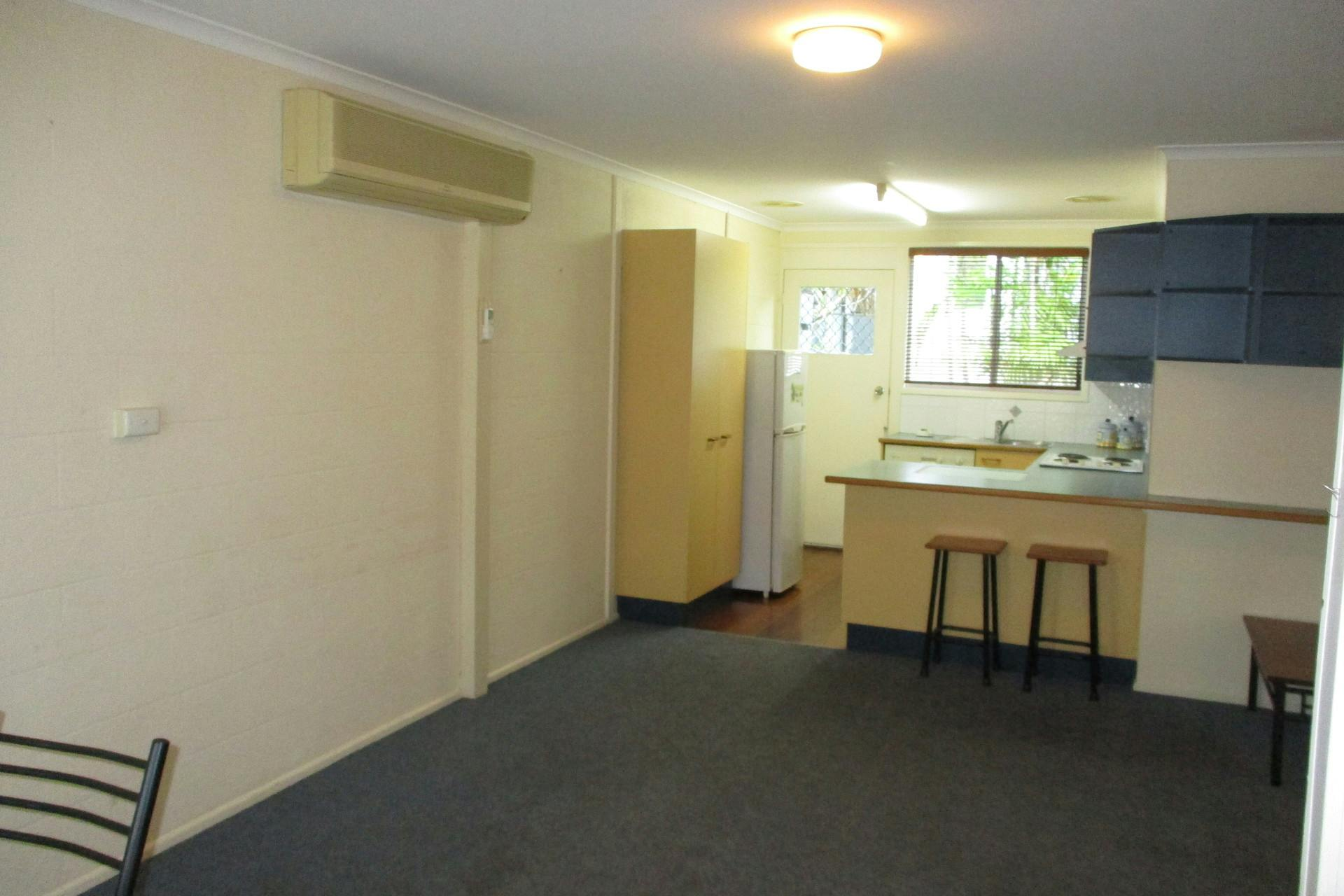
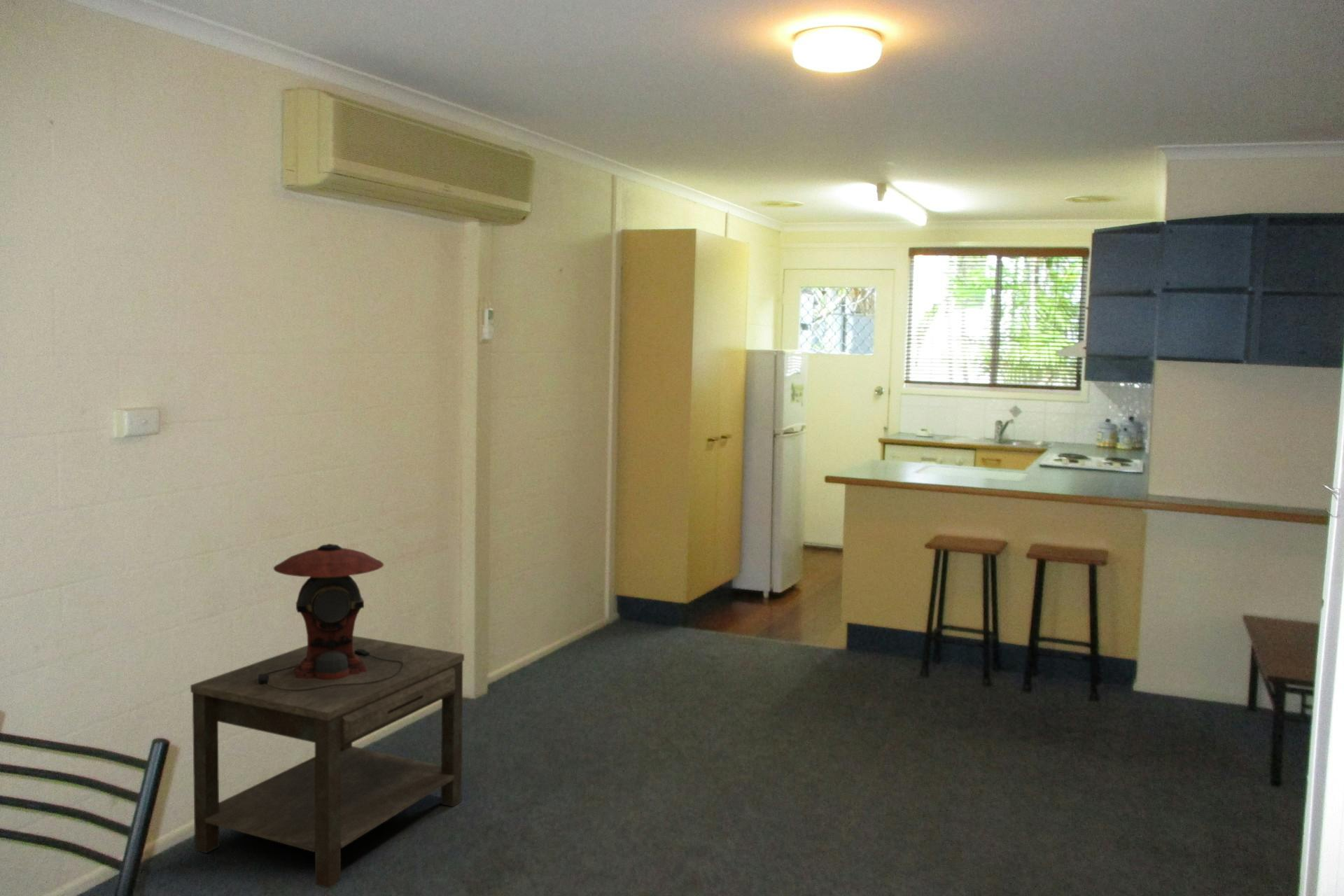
+ side table [190,635,465,889]
+ table lamp [258,543,403,691]
